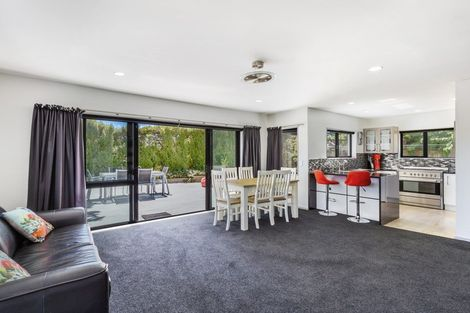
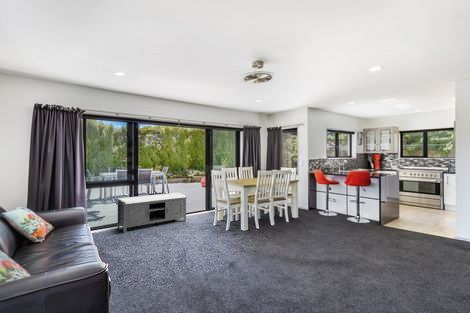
+ bench [116,192,188,233]
